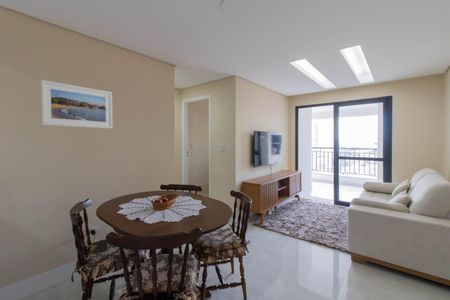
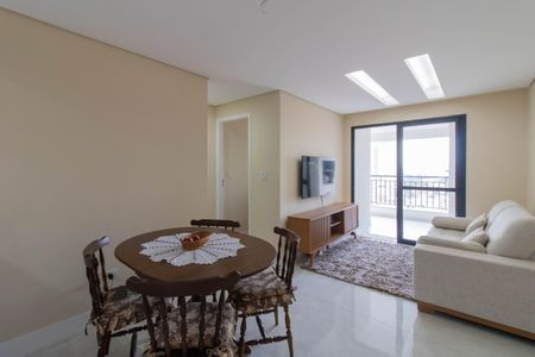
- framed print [40,79,114,130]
